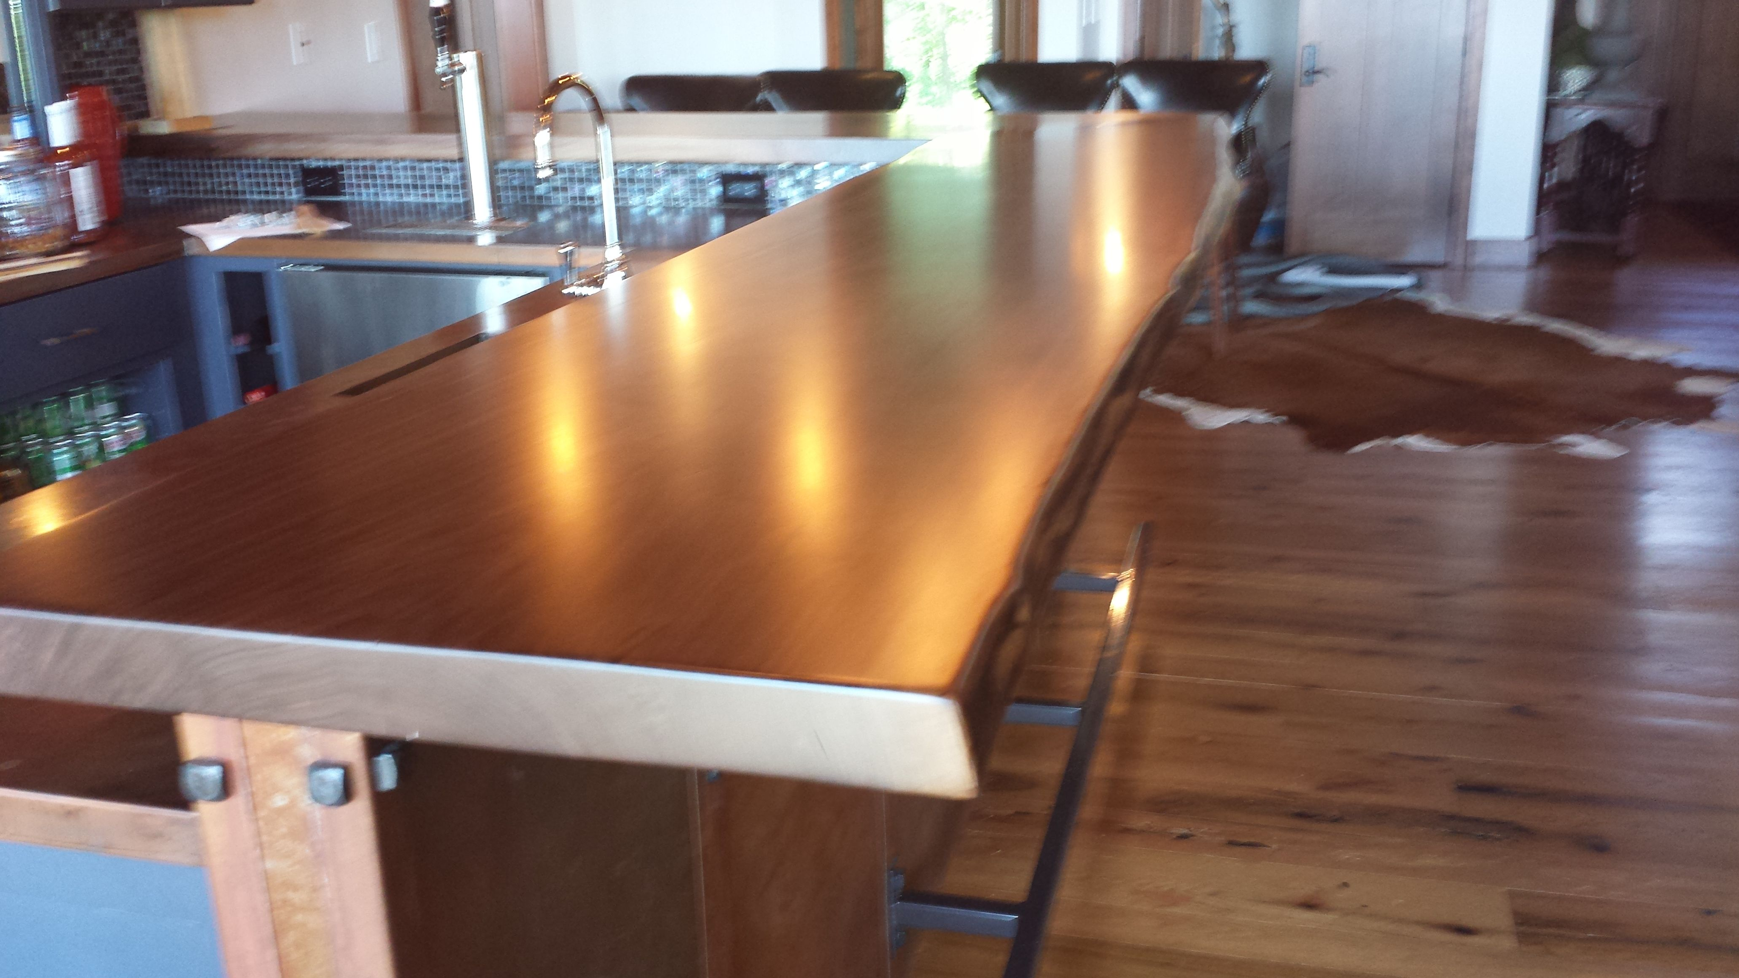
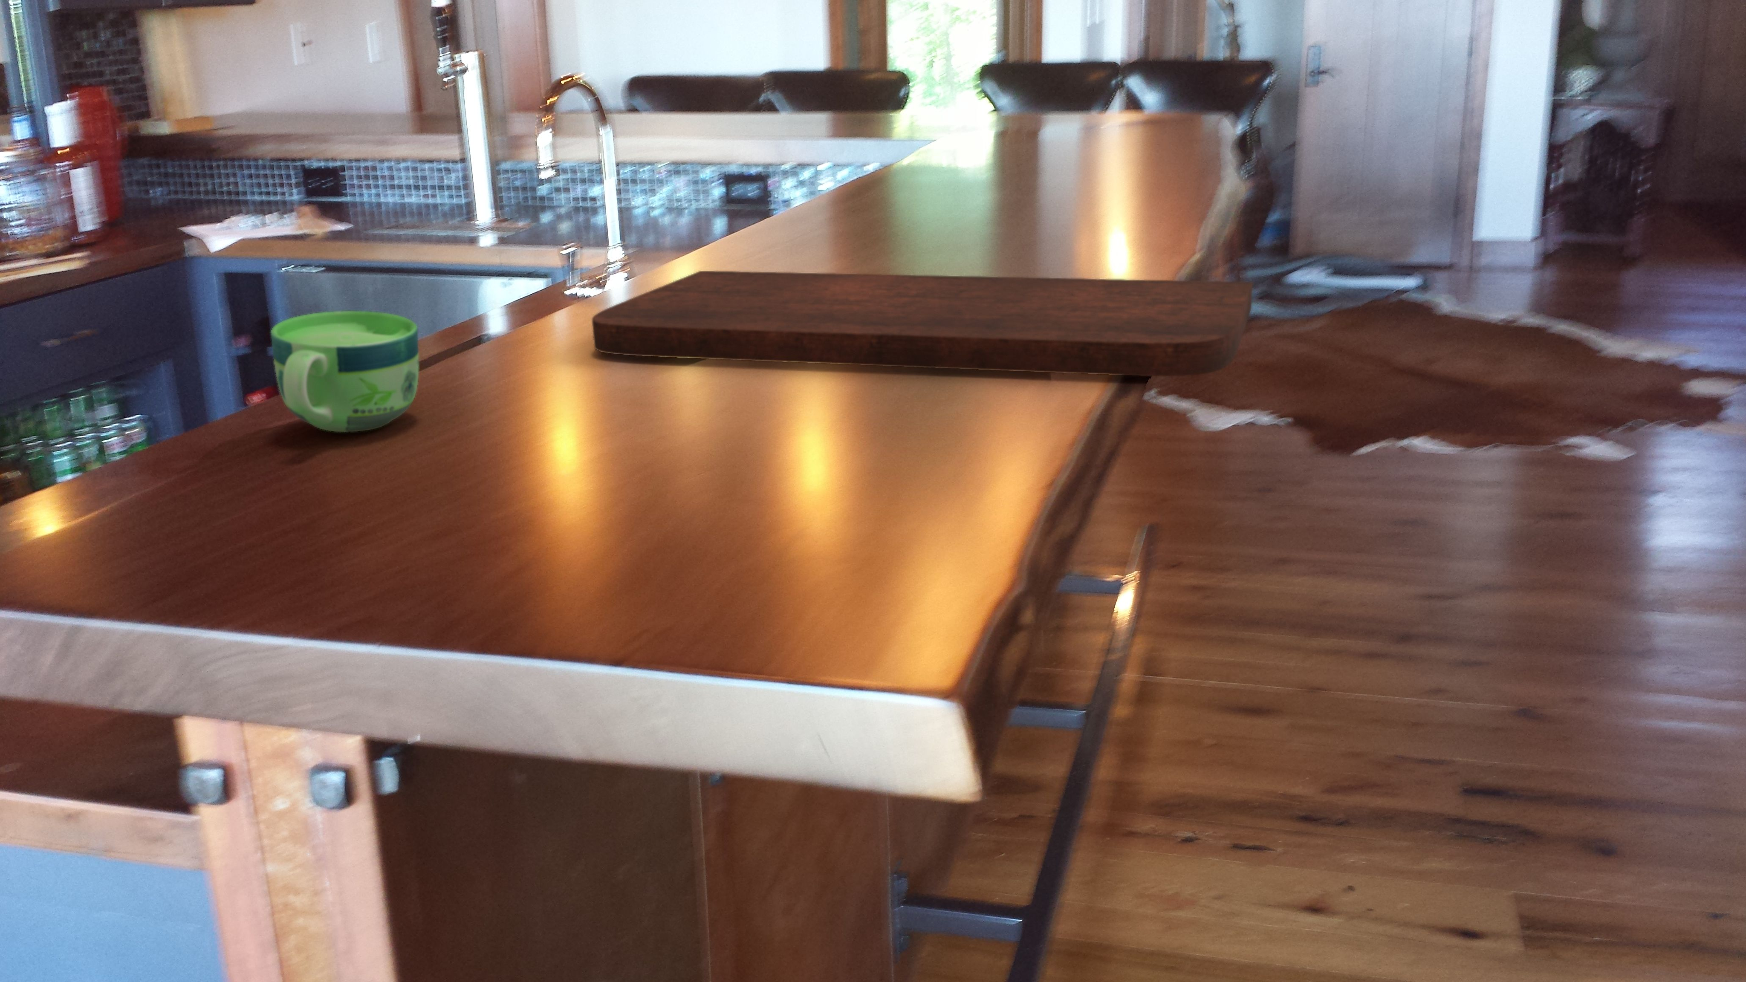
+ cutting board [591,270,1253,376]
+ cup [271,311,419,433]
